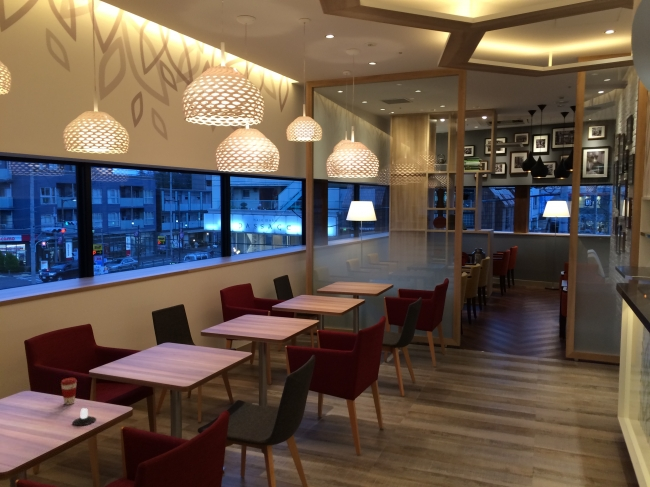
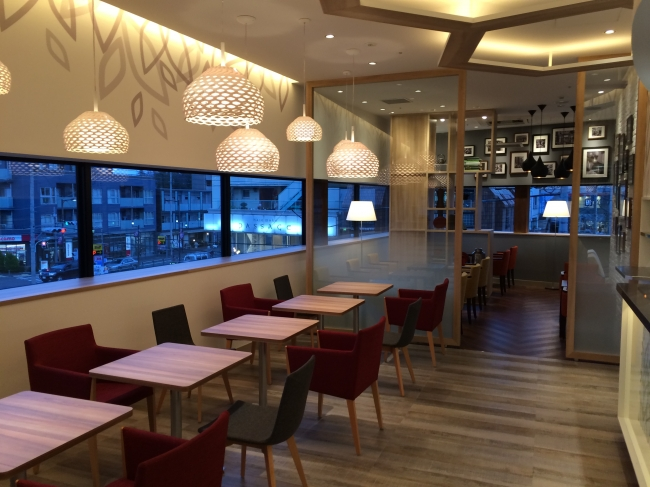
- coffee cup [60,377,78,405]
- candle [71,407,97,427]
